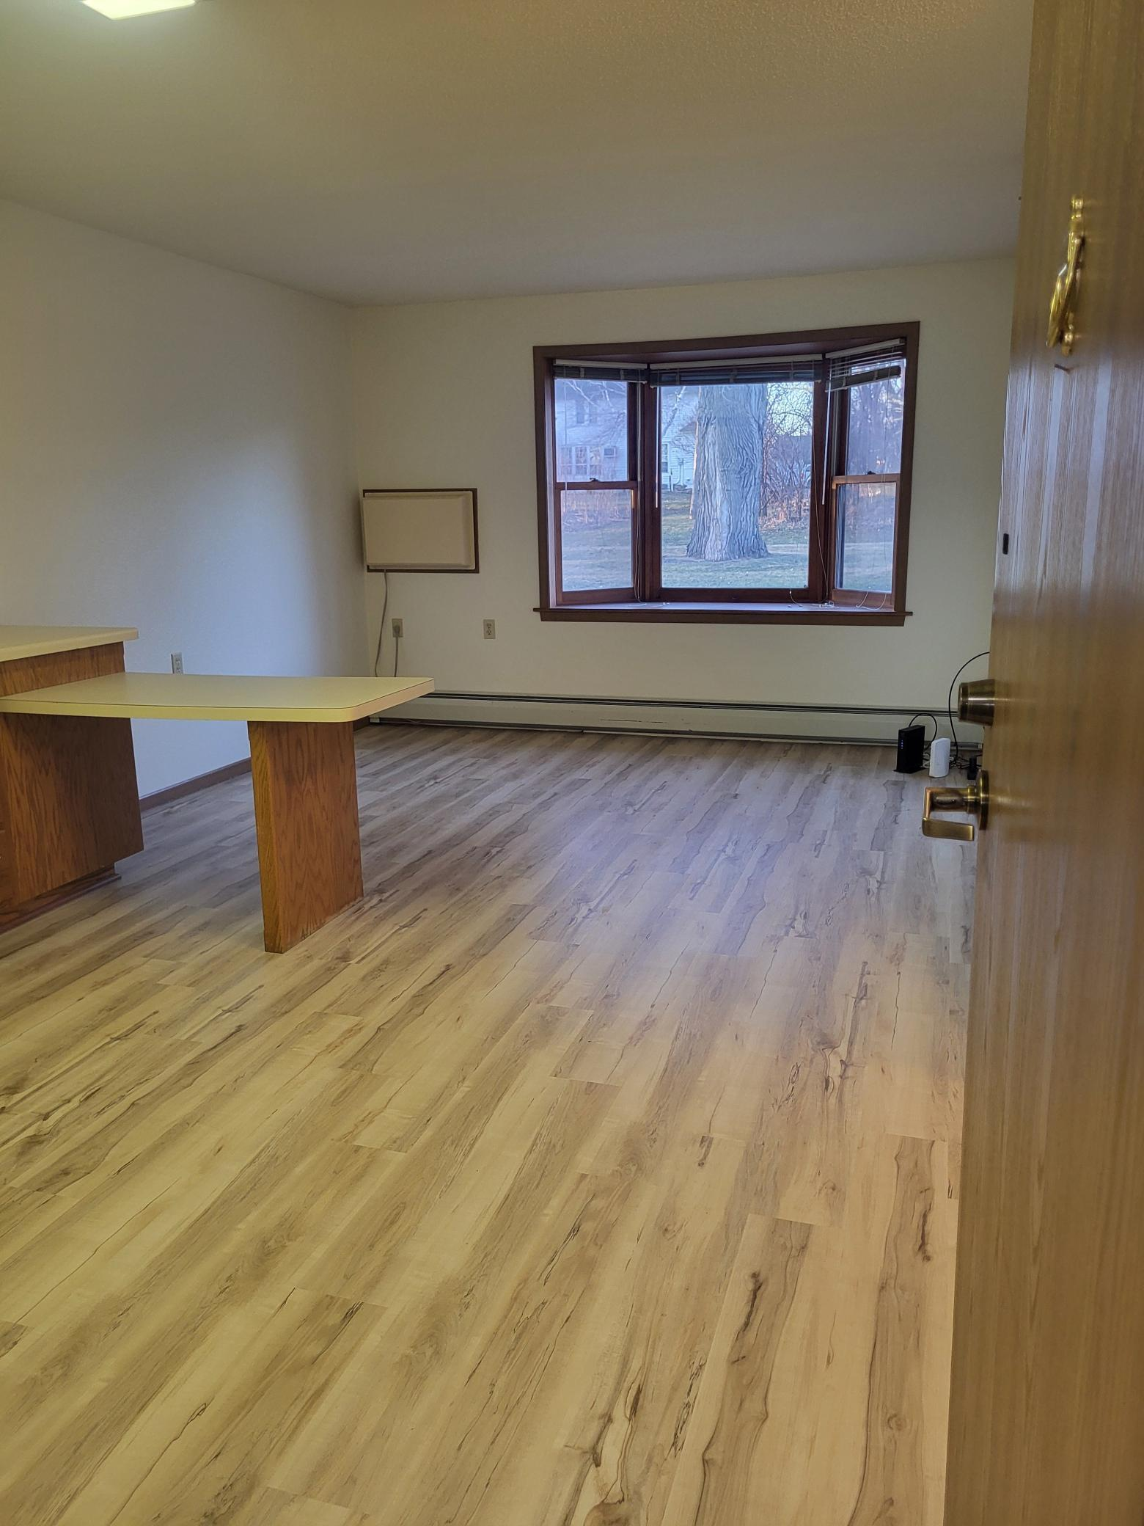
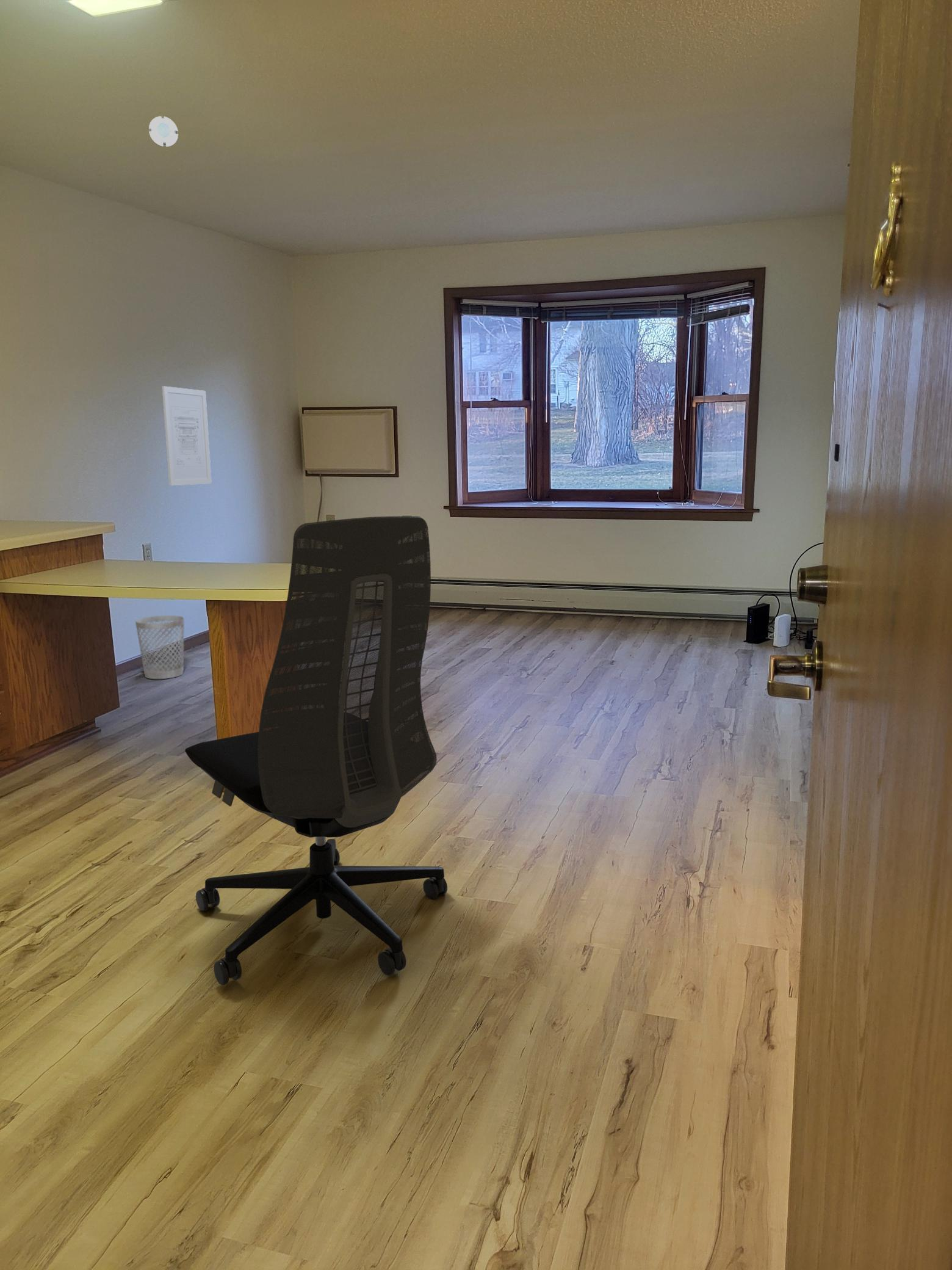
+ wall art [162,386,212,486]
+ office chair [184,515,448,986]
+ smoke detector [148,115,179,148]
+ wastebasket [135,615,184,680]
